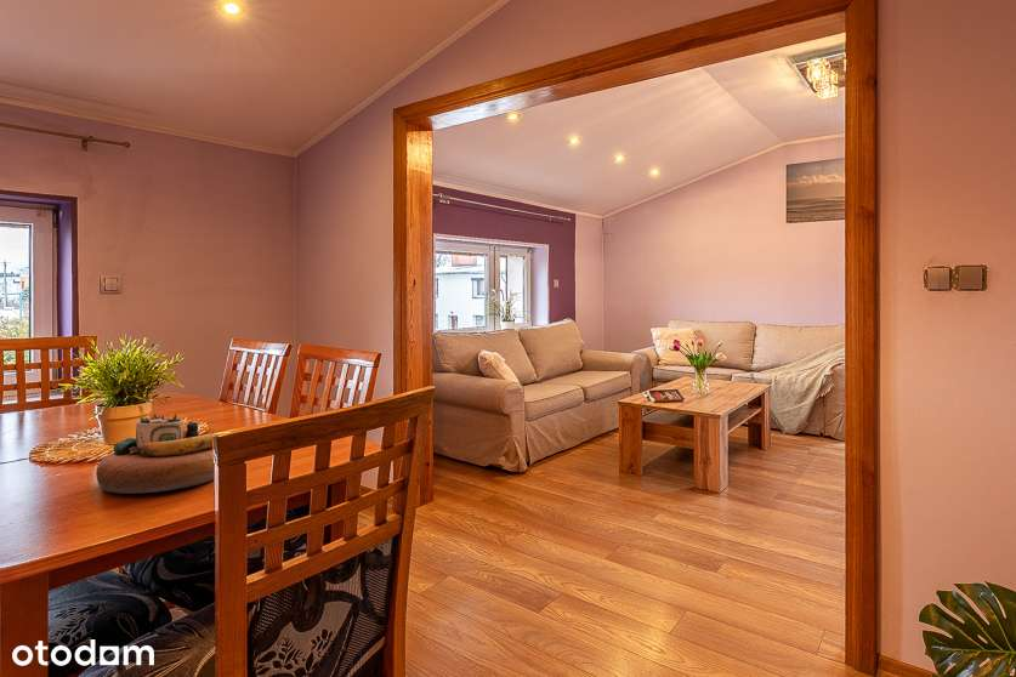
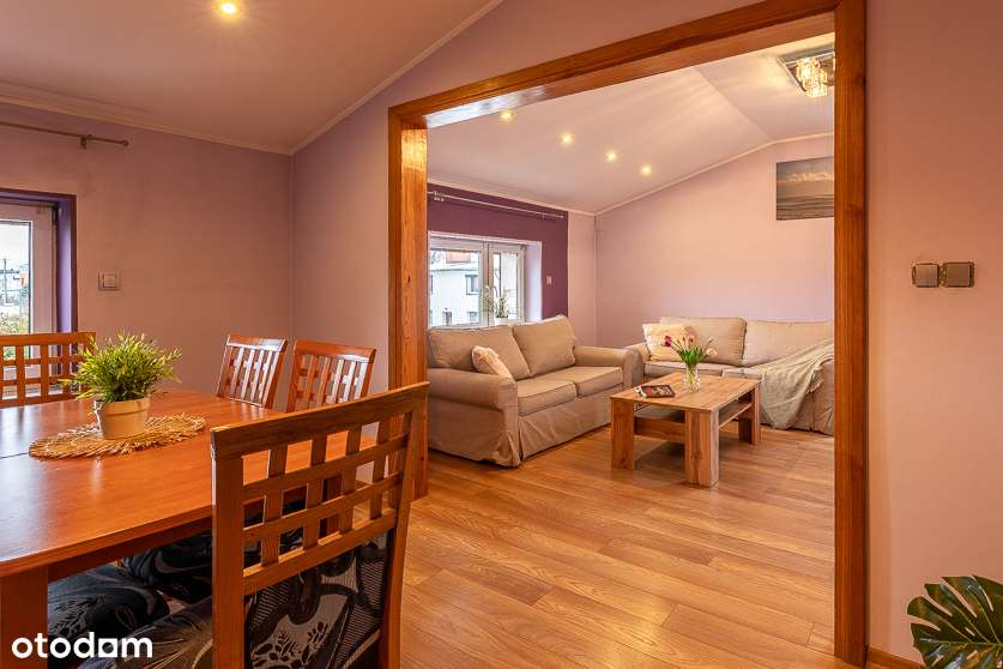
- decorative bowl [95,411,215,495]
